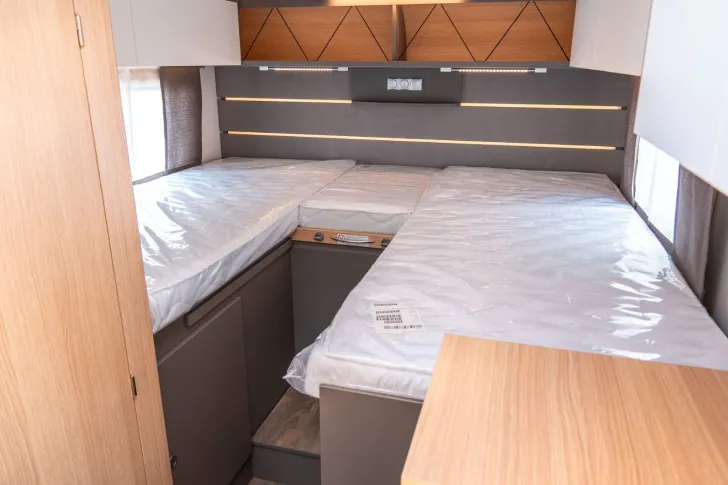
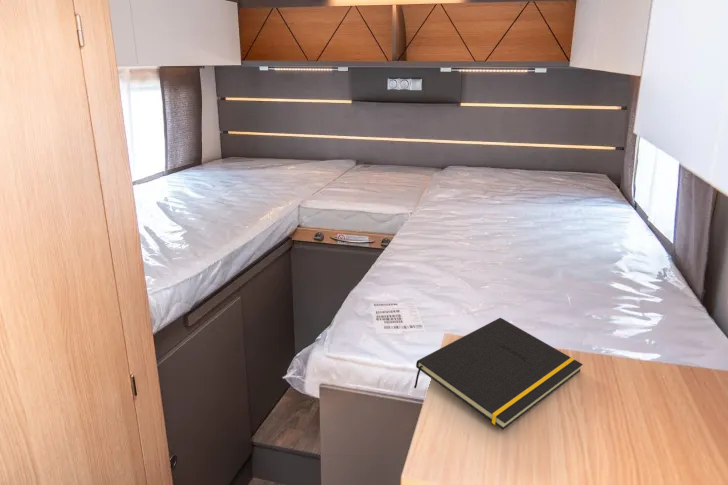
+ notepad [413,317,584,431]
